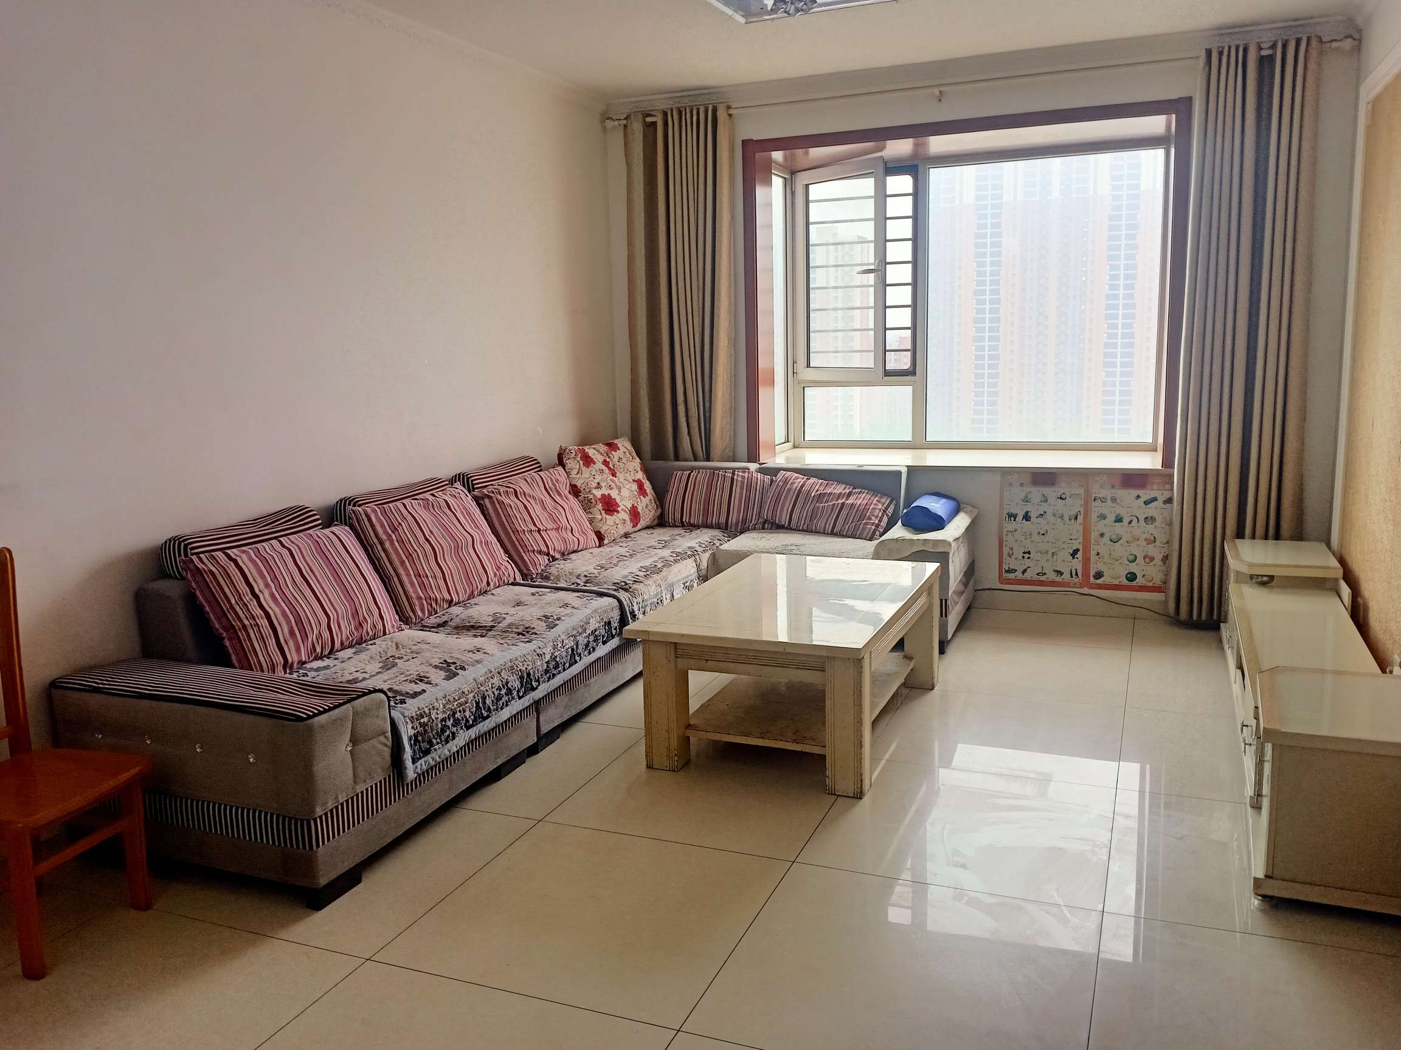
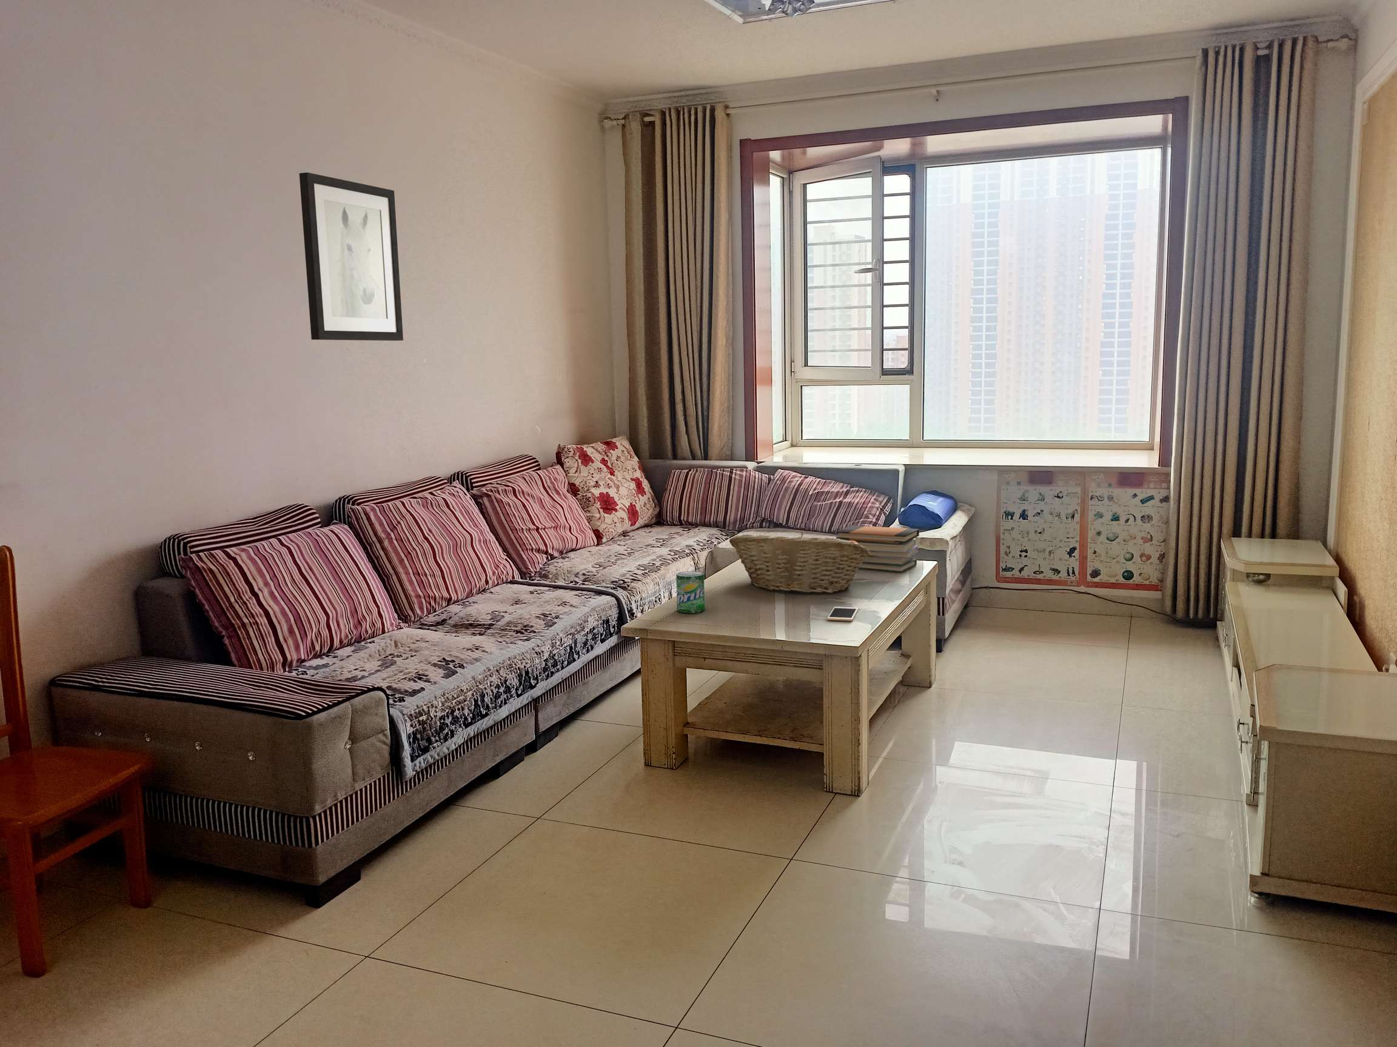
+ beverage can [675,571,705,614]
+ book stack [836,525,920,573]
+ wall art [299,172,404,341]
+ fruit basket [729,532,870,594]
+ cell phone [826,606,859,621]
